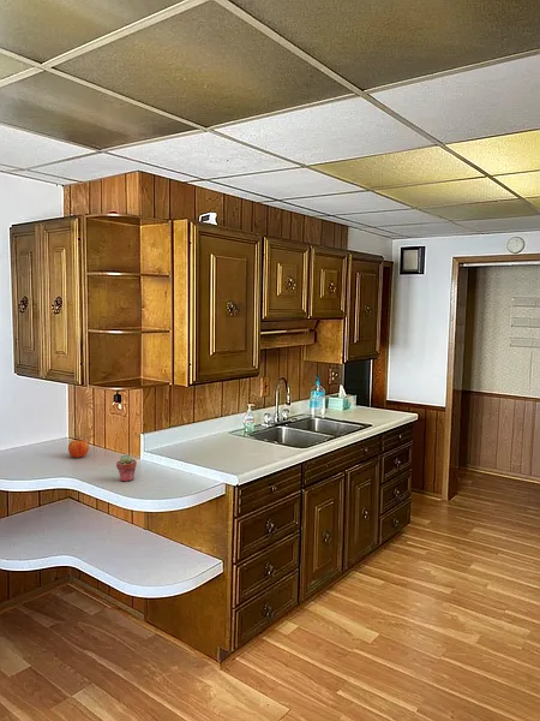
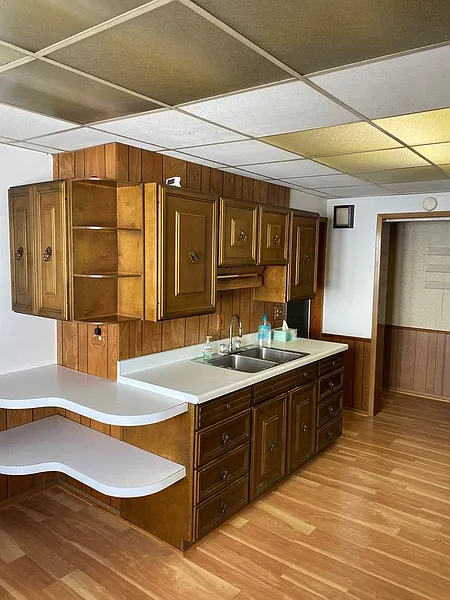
- apple [67,437,90,459]
- potted succulent [115,454,138,482]
